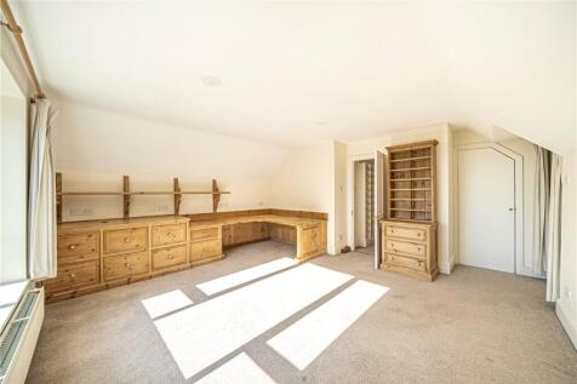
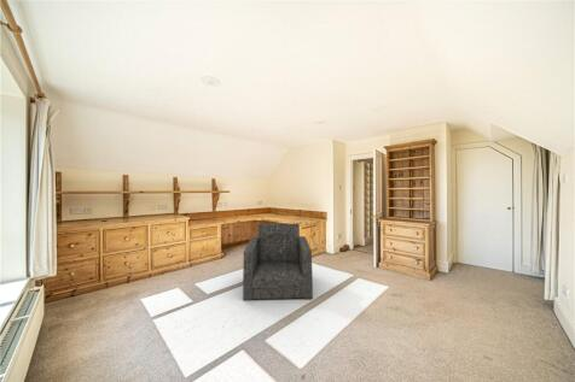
+ armchair [242,222,314,301]
